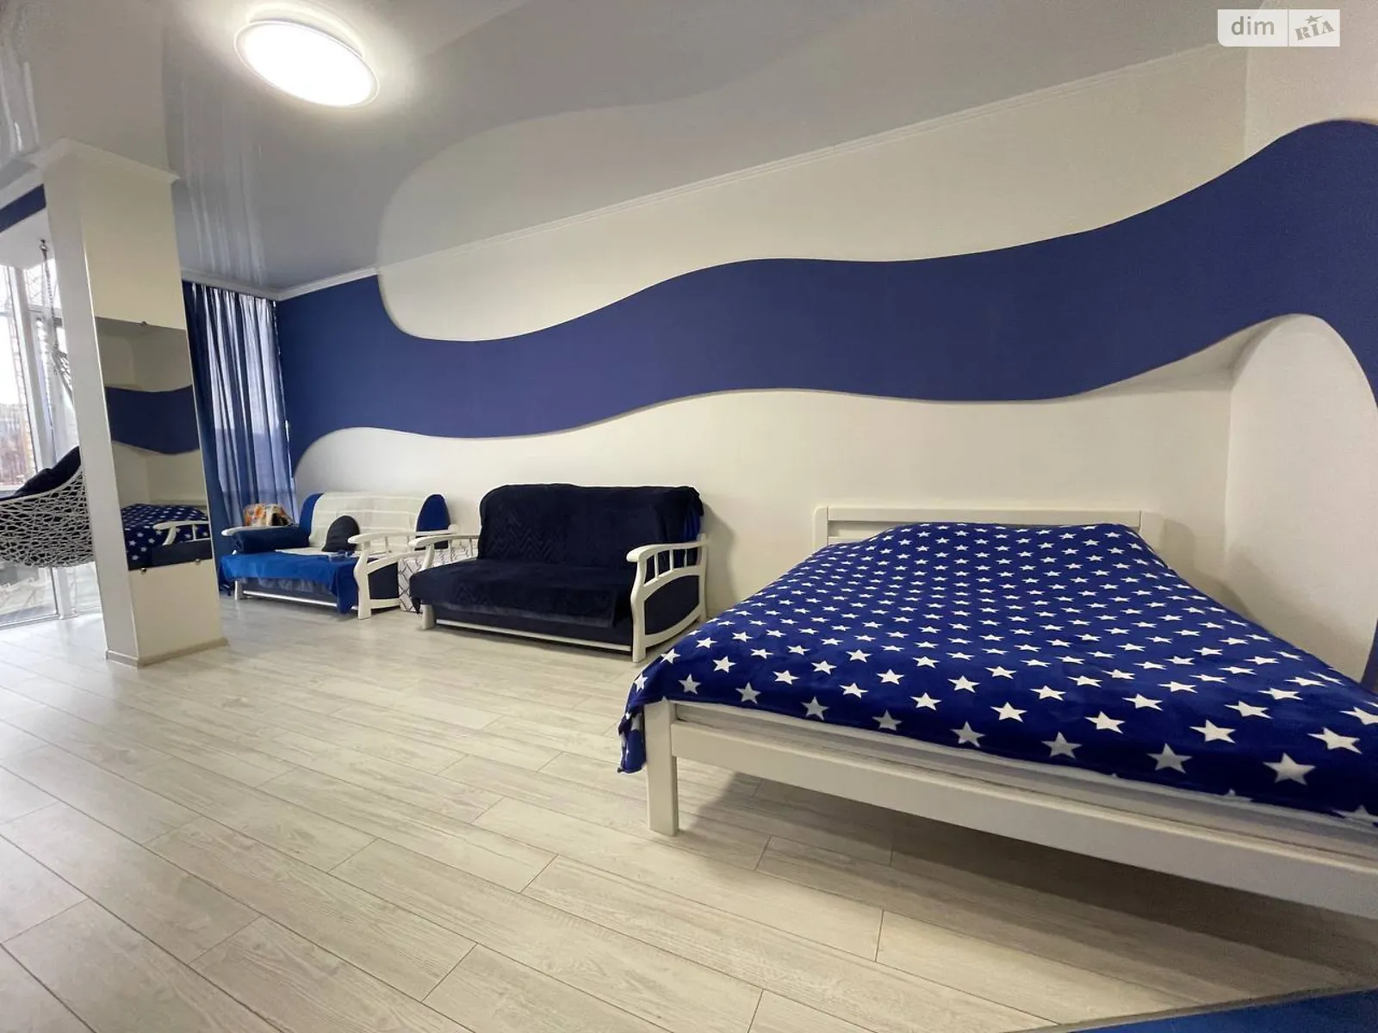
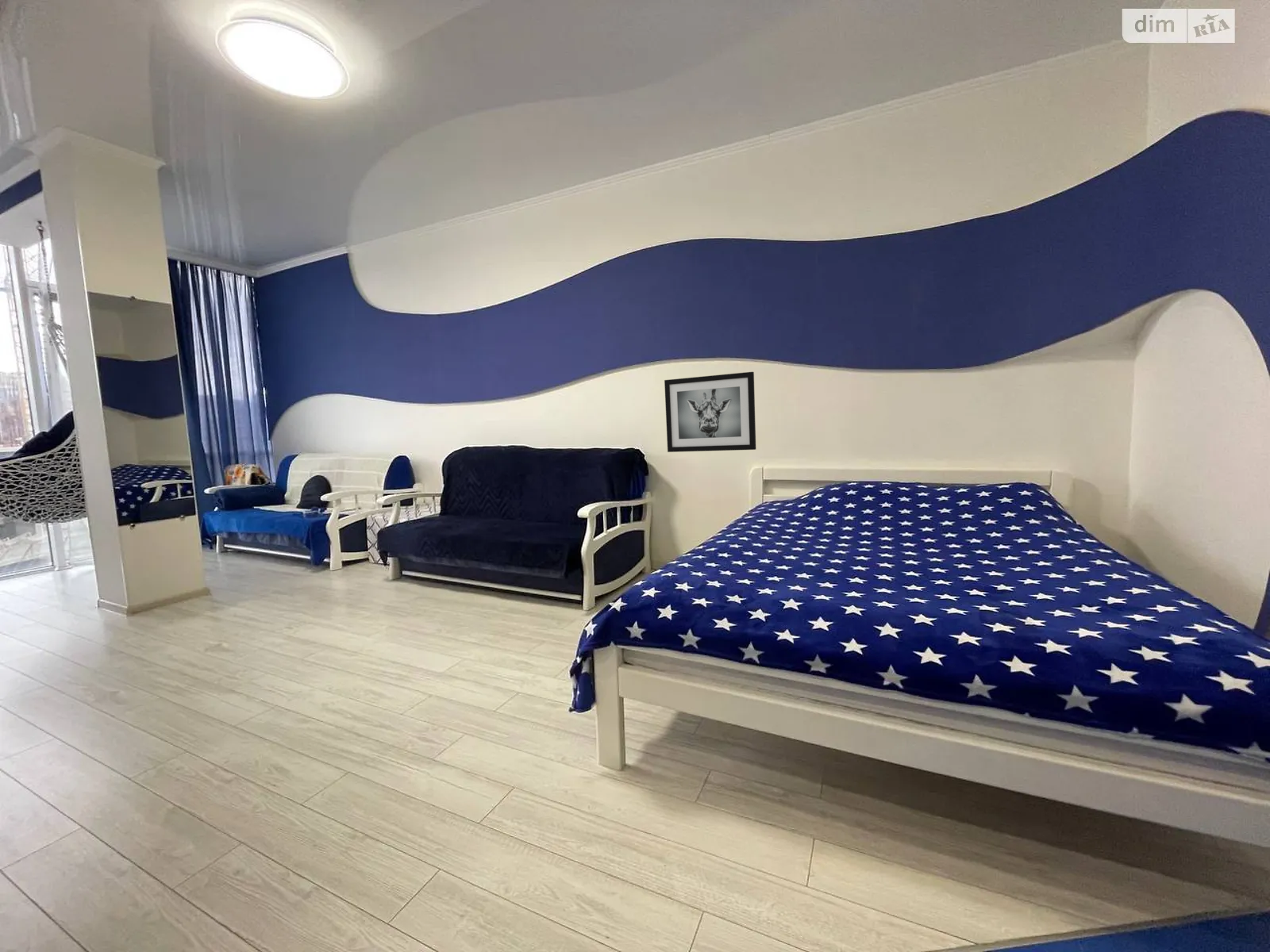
+ wall art [664,371,756,453]
